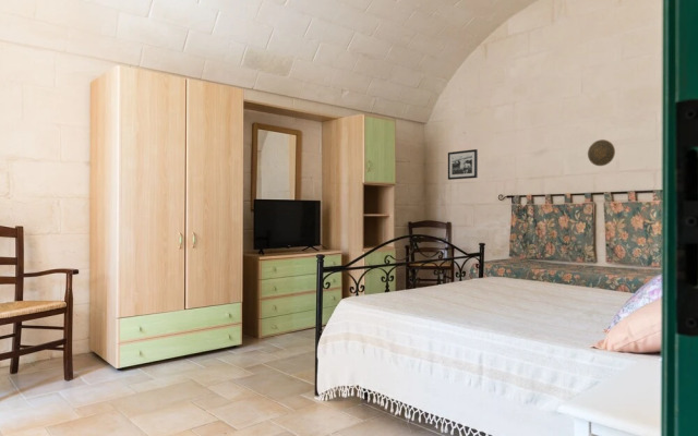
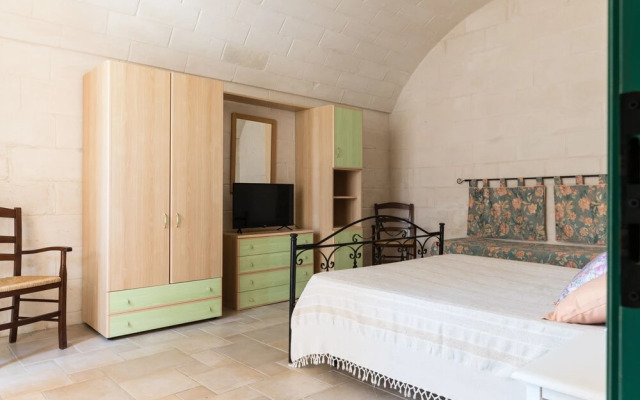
- picture frame [447,148,479,181]
- decorative plate [587,138,616,167]
